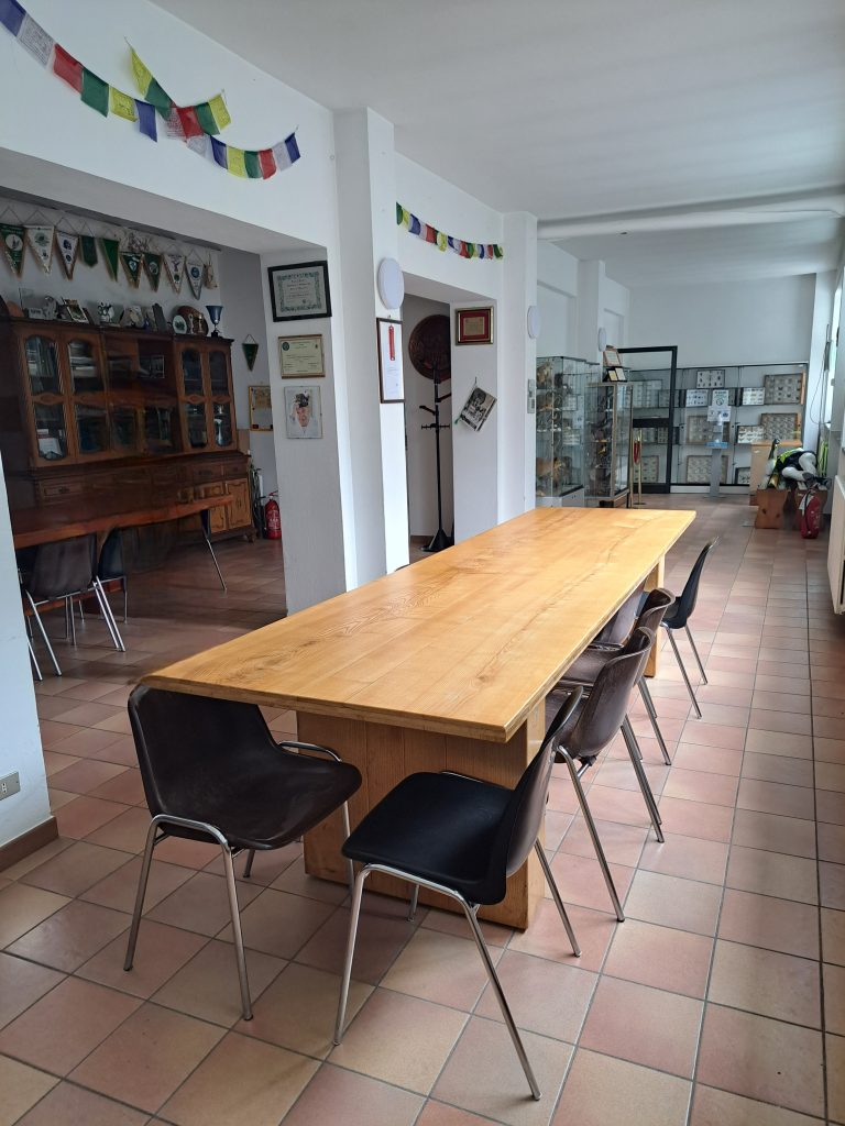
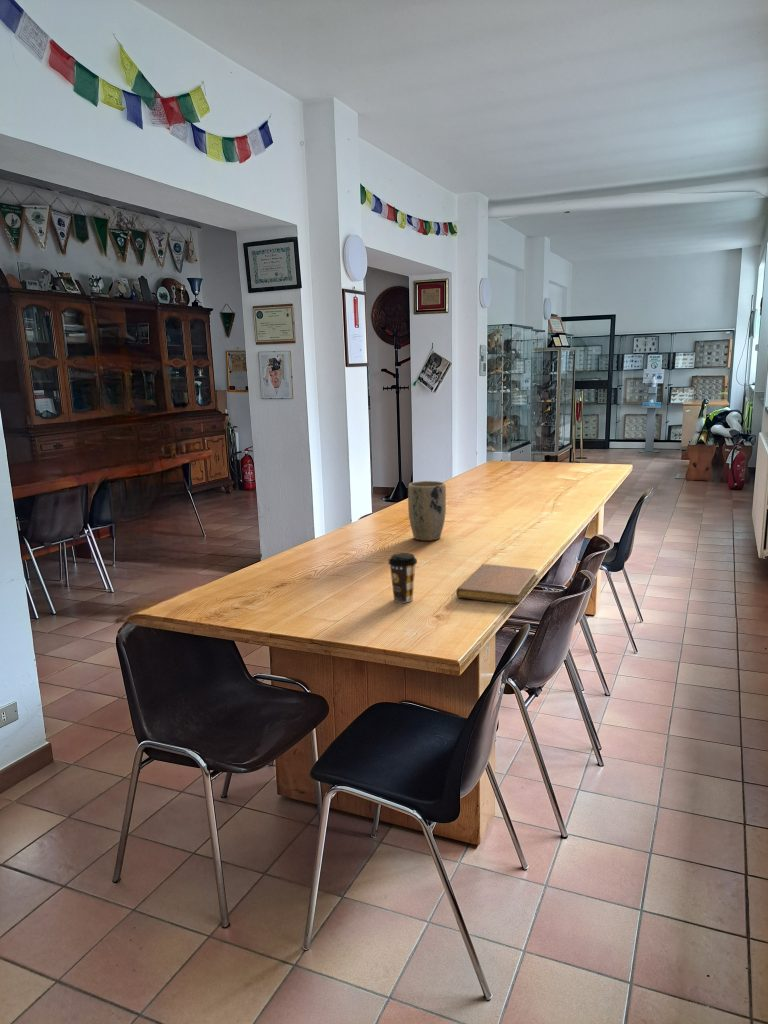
+ coffee cup [387,552,418,603]
+ notebook [455,563,539,605]
+ plant pot [407,480,447,542]
